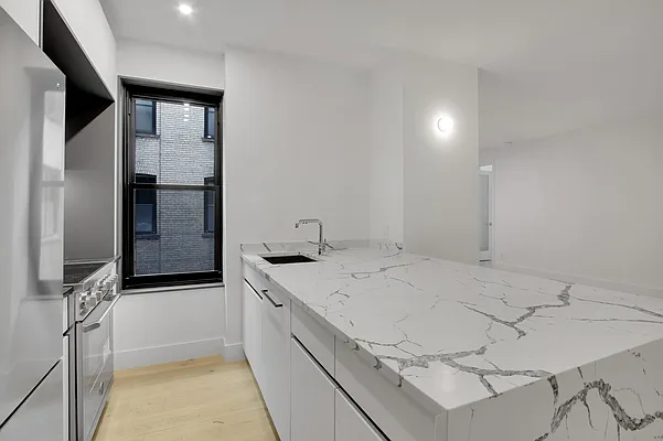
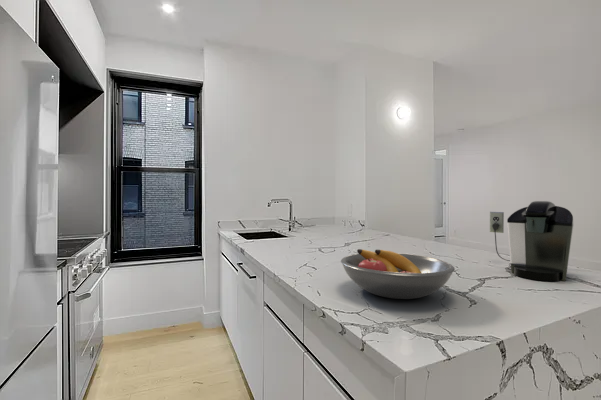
+ coffee maker [489,200,574,282]
+ fruit bowl [340,248,456,300]
